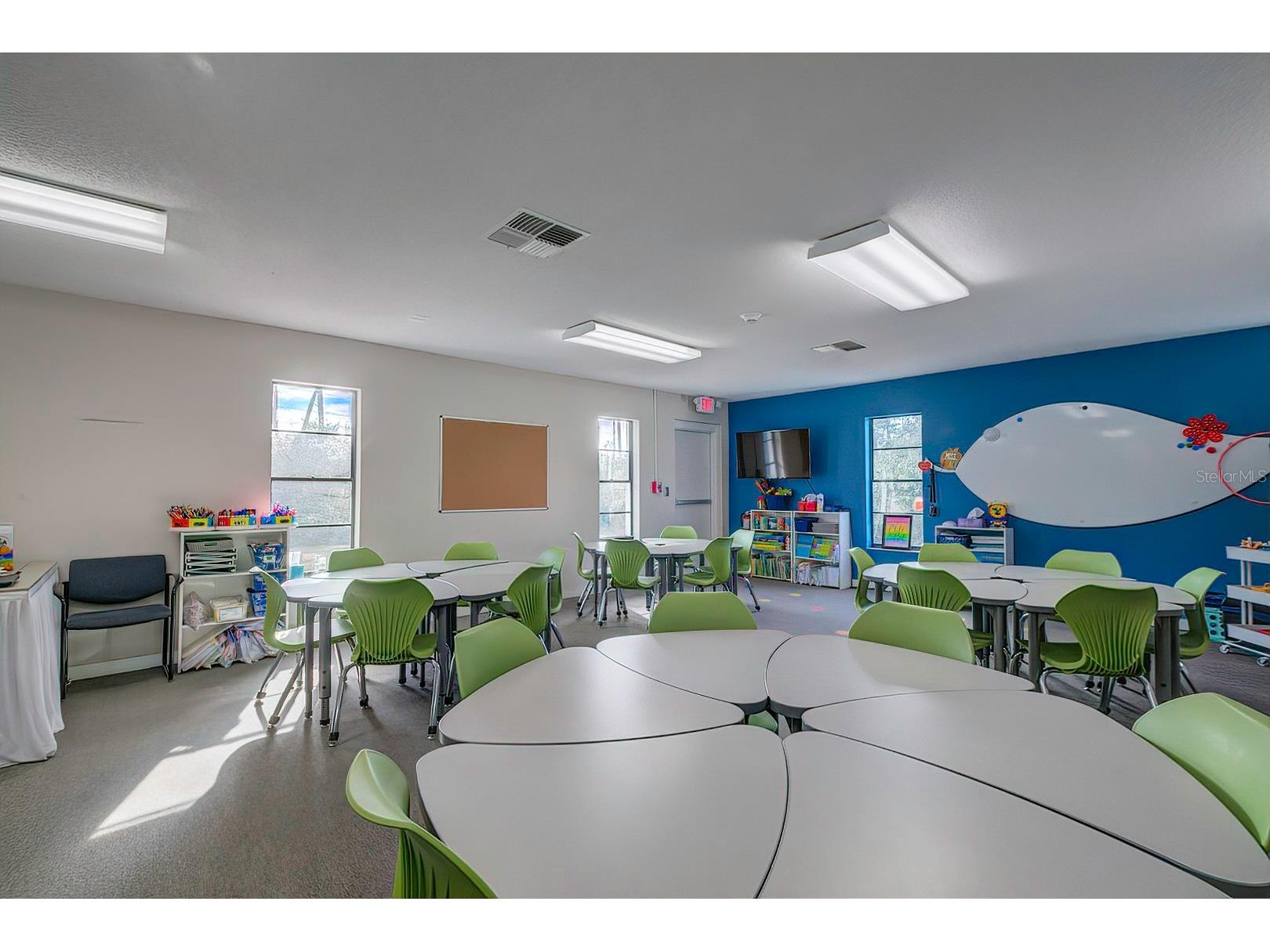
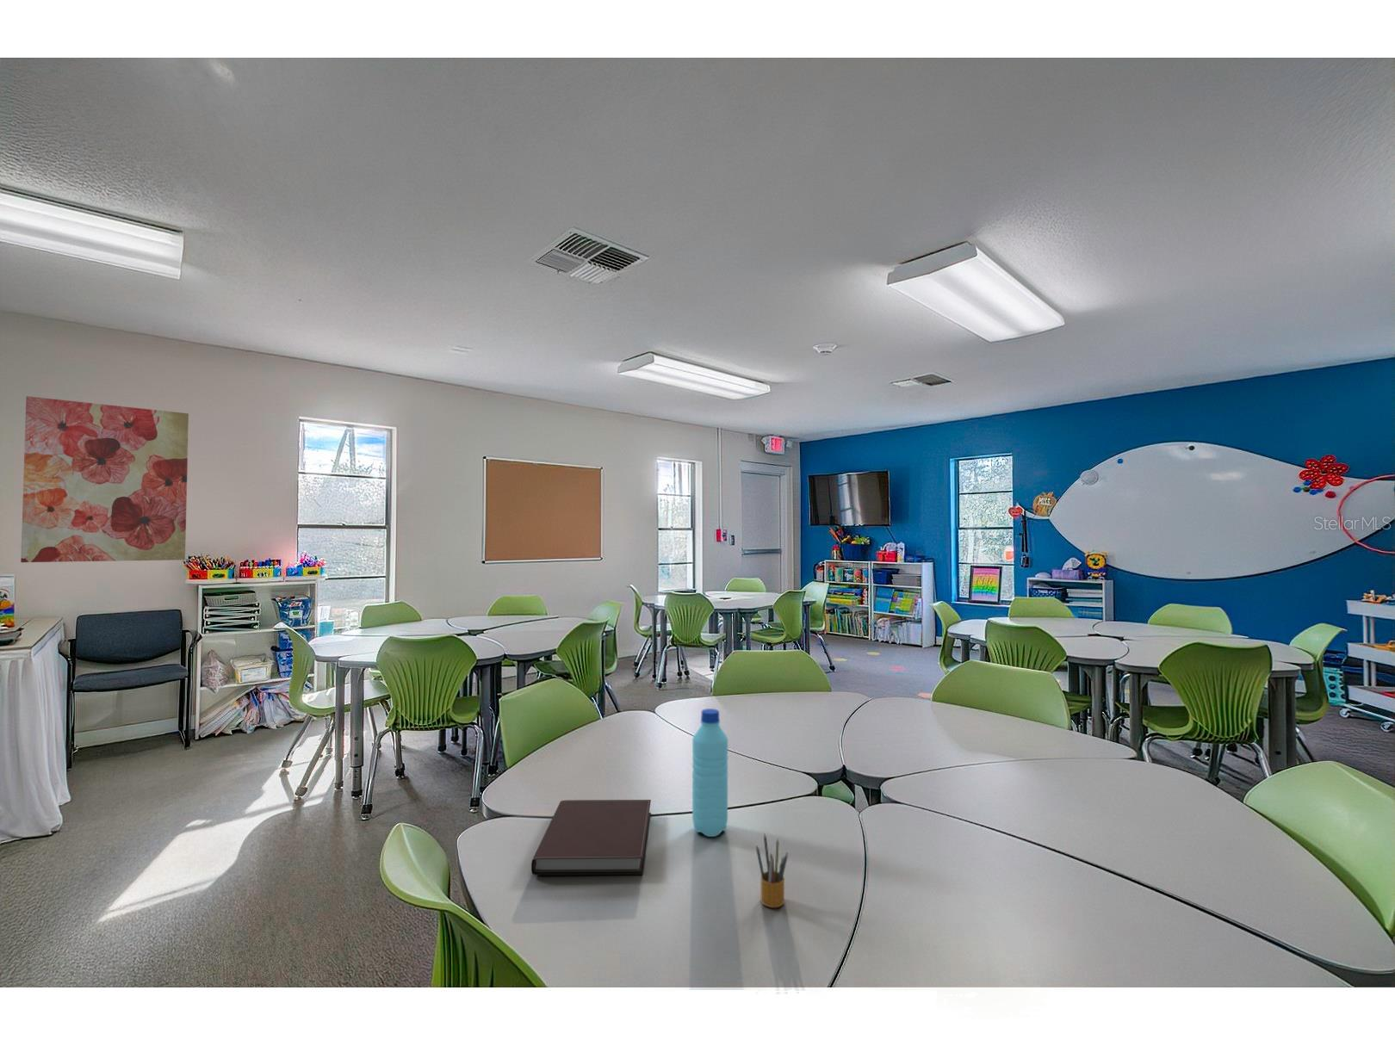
+ pencil box [756,833,789,909]
+ wall art [20,396,189,563]
+ water bottle [692,708,728,837]
+ notebook [531,799,651,876]
